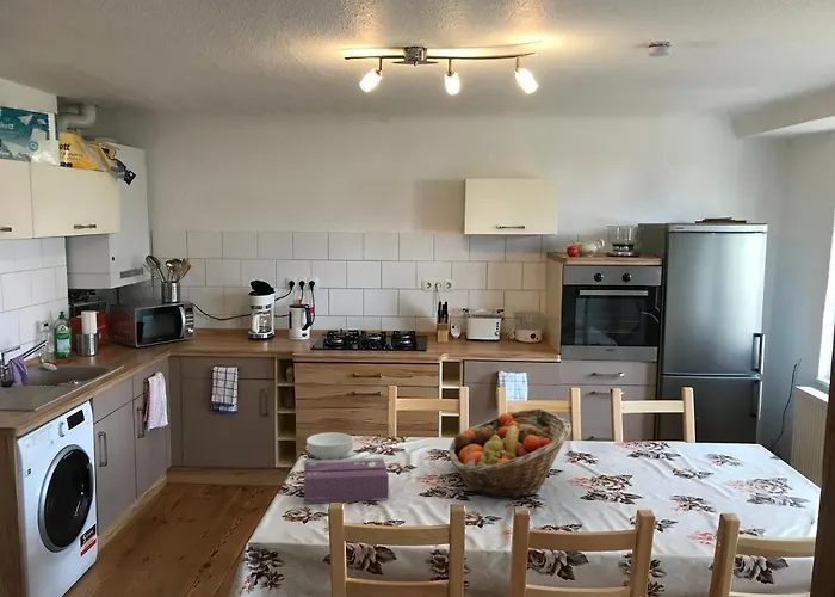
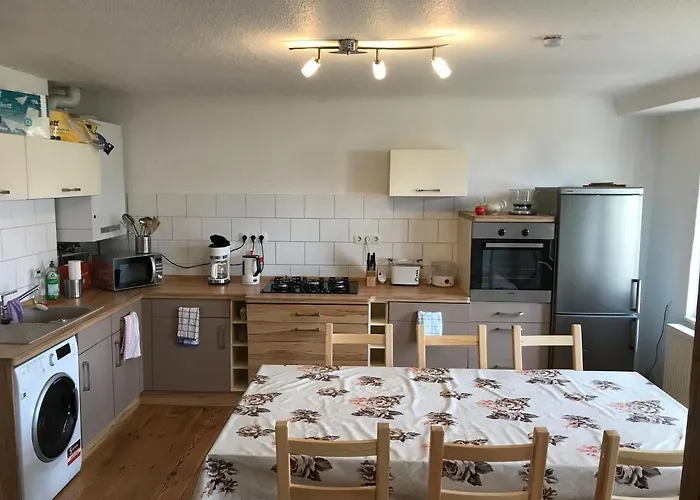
- tissue box [303,456,390,504]
- fruit basket [447,408,573,500]
- cereal bowl [305,431,354,460]
